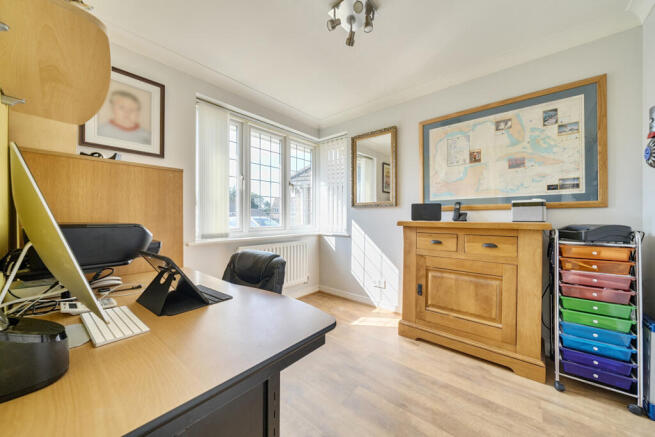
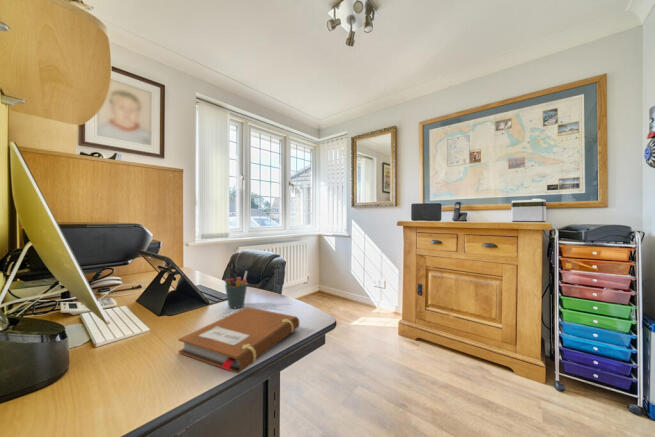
+ notebook [178,306,300,374]
+ pen holder [224,270,249,309]
